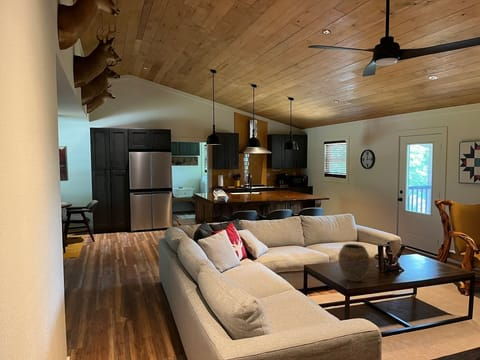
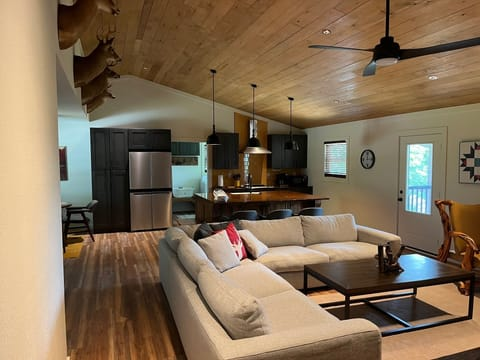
- vase [338,243,371,283]
